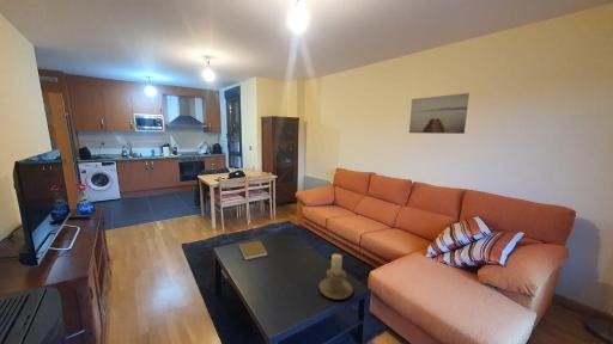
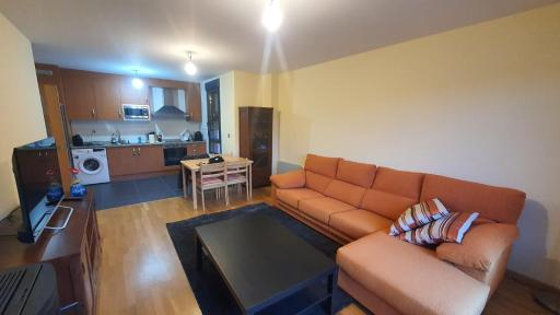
- book [238,240,269,262]
- wall art [408,92,471,135]
- candle holder [317,253,354,301]
